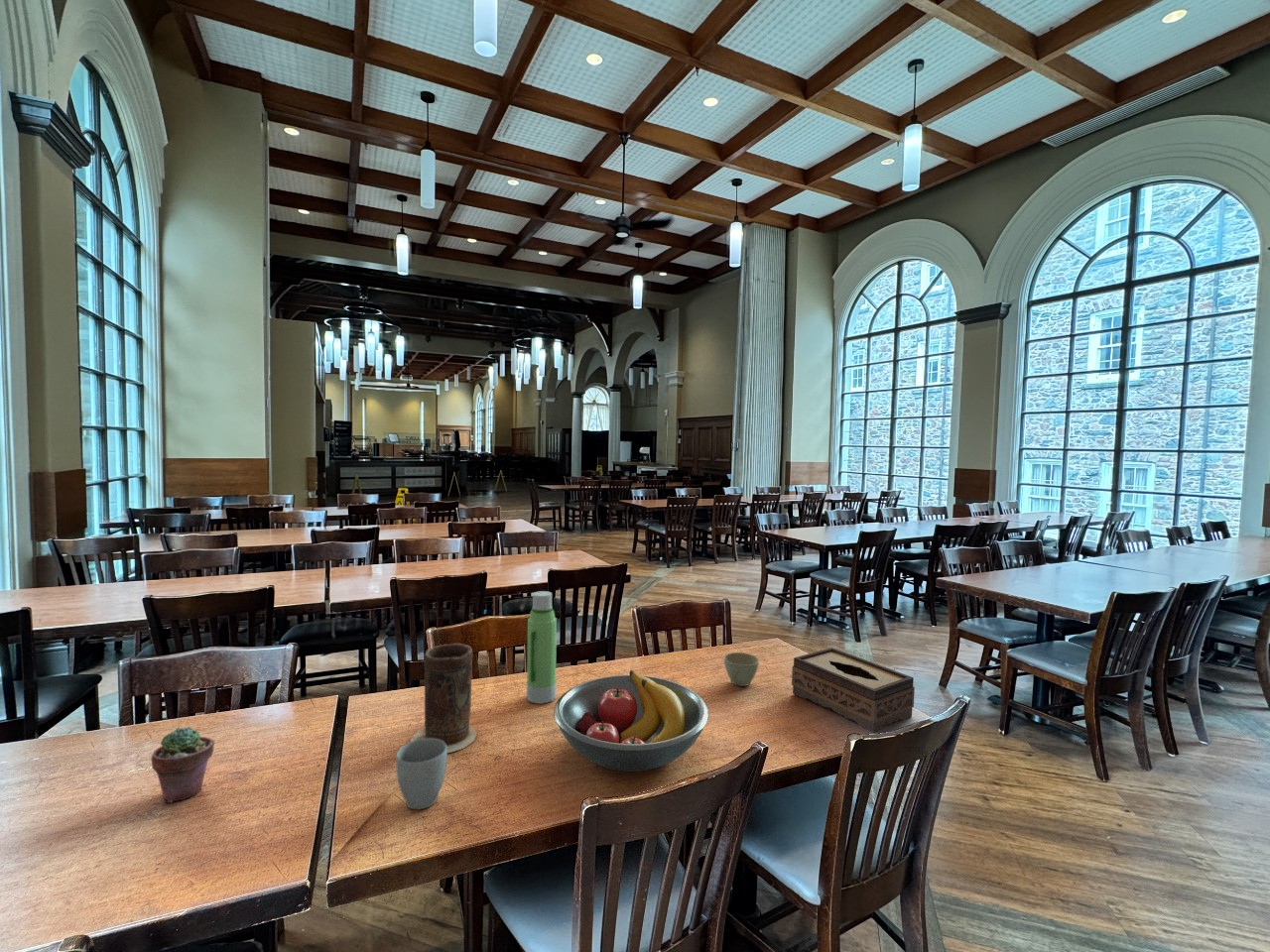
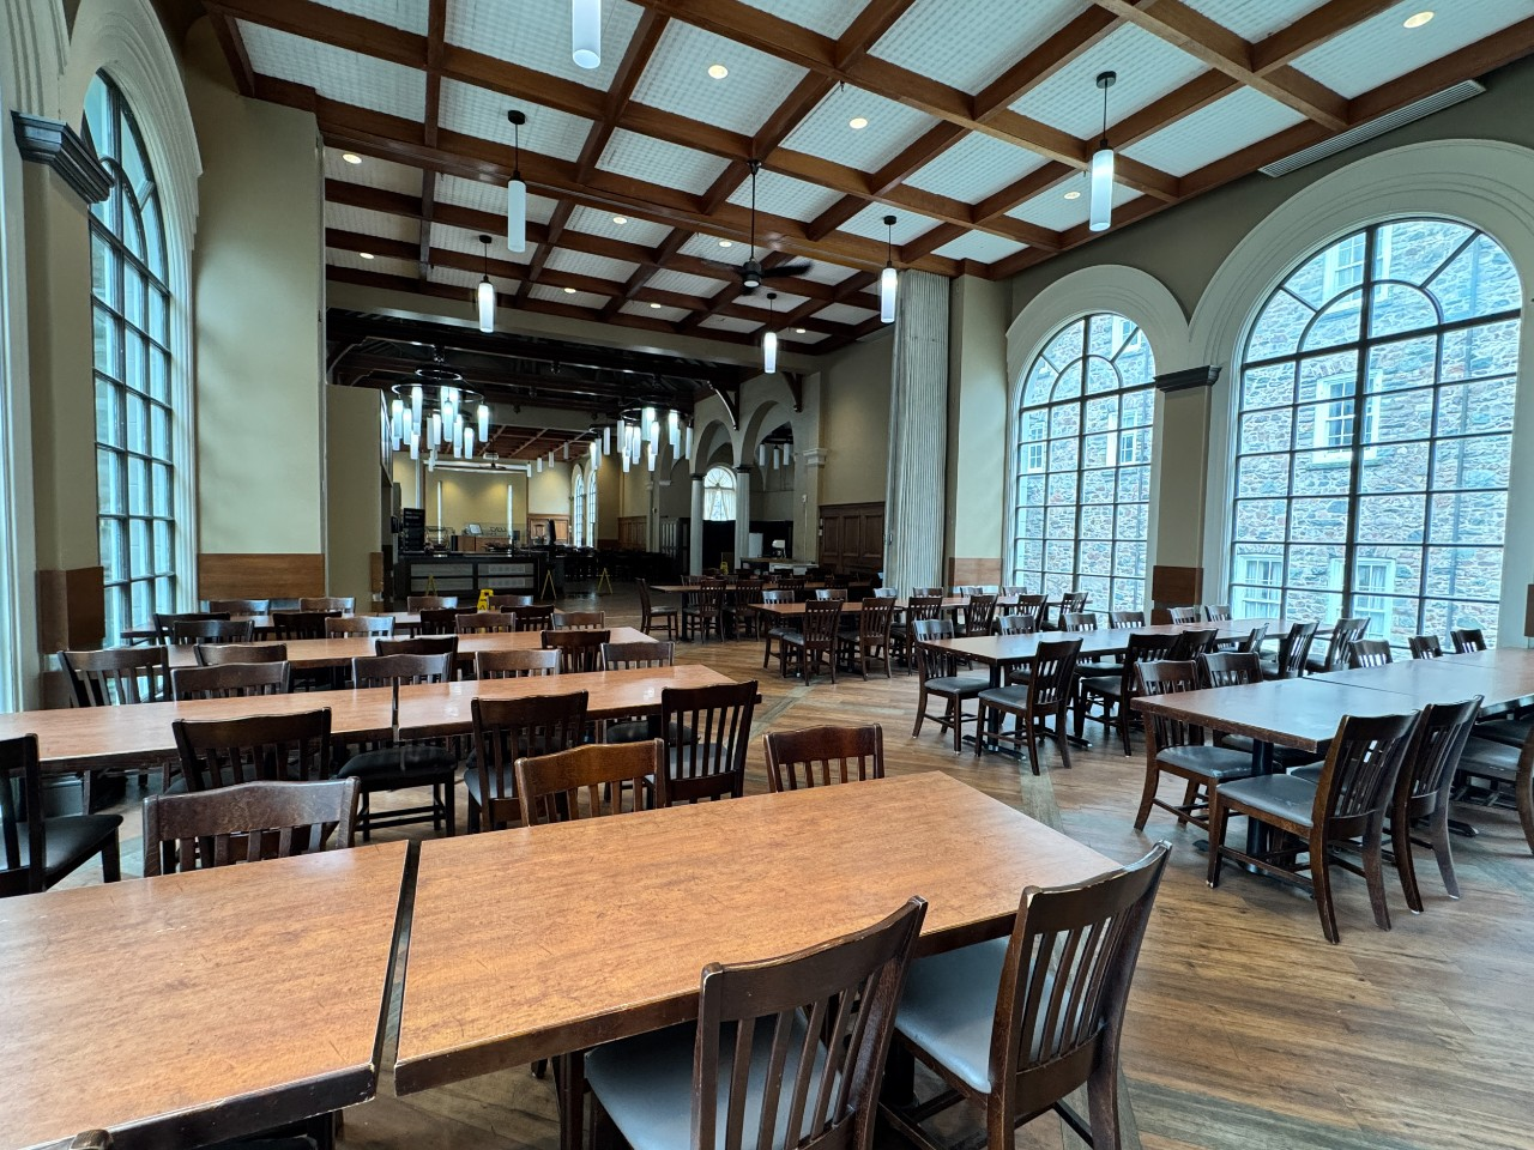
- vase [410,643,477,754]
- tissue box [791,647,916,733]
- potted succulent [151,726,215,804]
- fruit bowl [553,669,709,773]
- water bottle [526,590,558,705]
- mug [395,738,448,810]
- flower pot [722,652,760,687]
